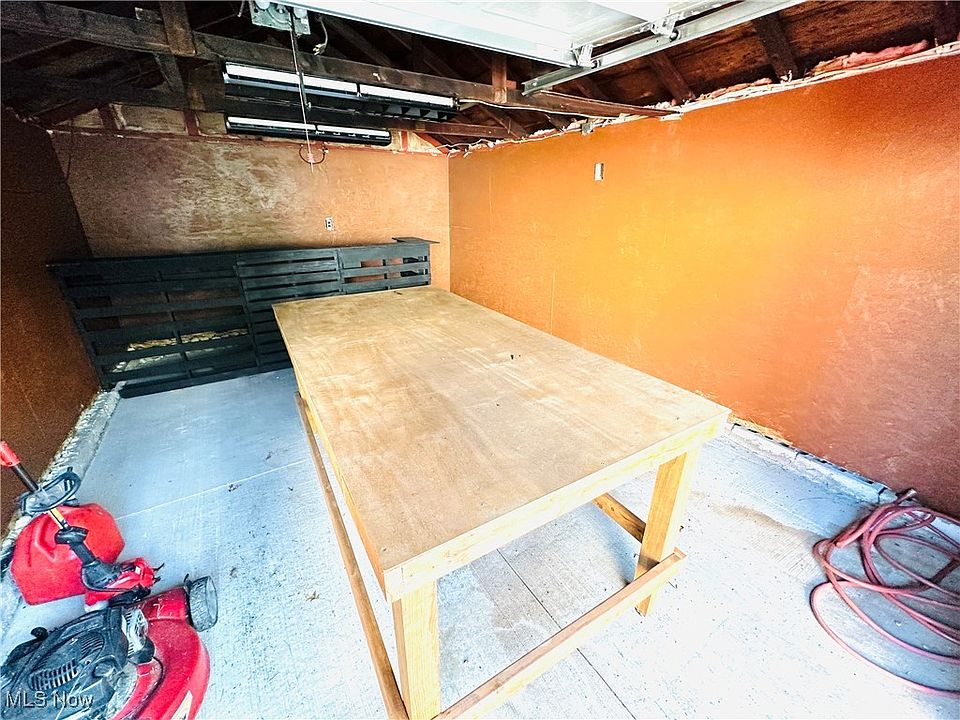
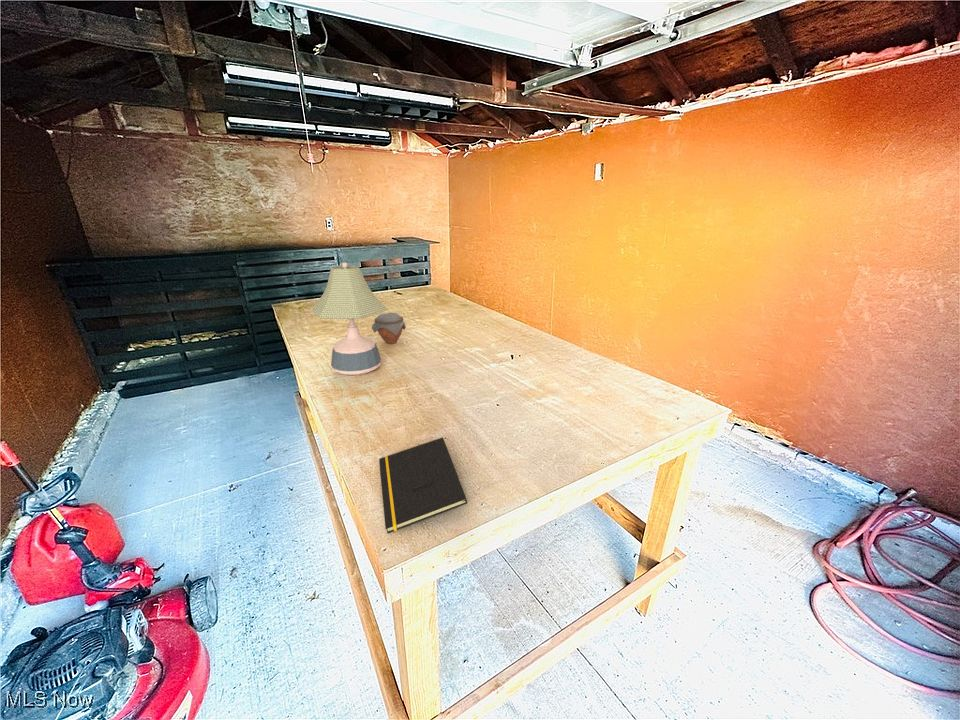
+ notepad [378,436,468,534]
+ jar [371,312,407,345]
+ desk lamp [311,262,389,377]
